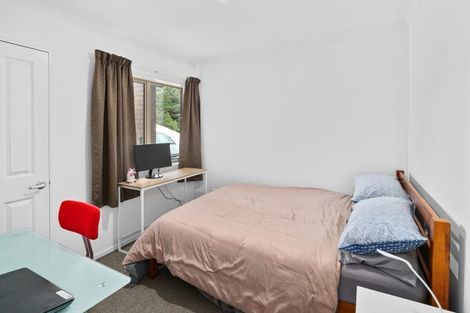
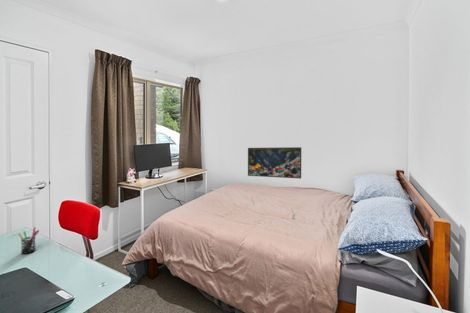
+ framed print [247,146,302,180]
+ pen holder [17,226,40,255]
